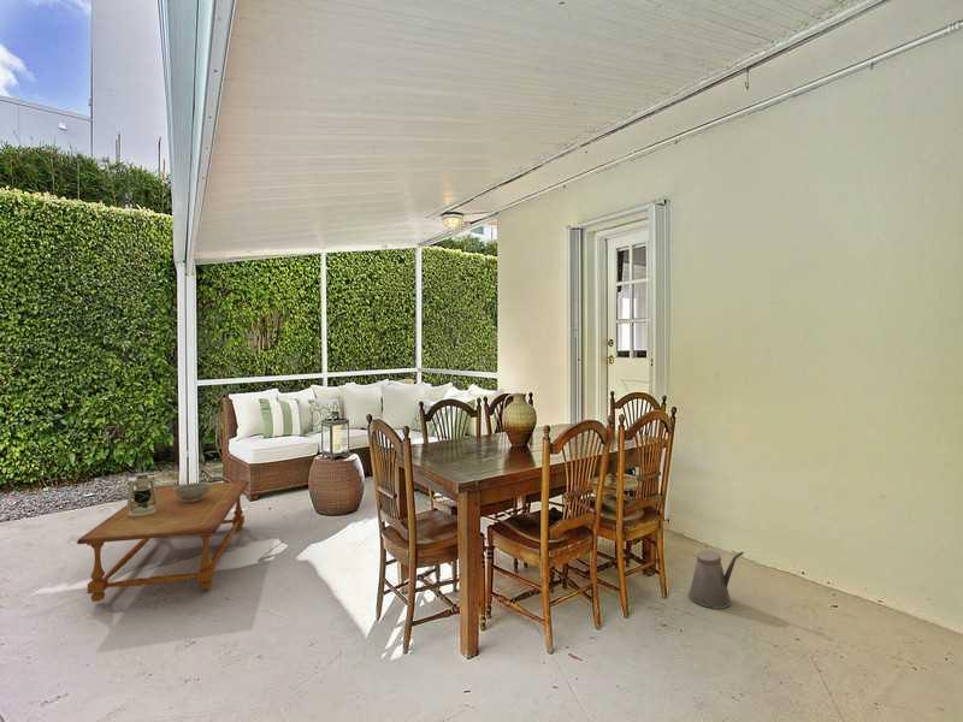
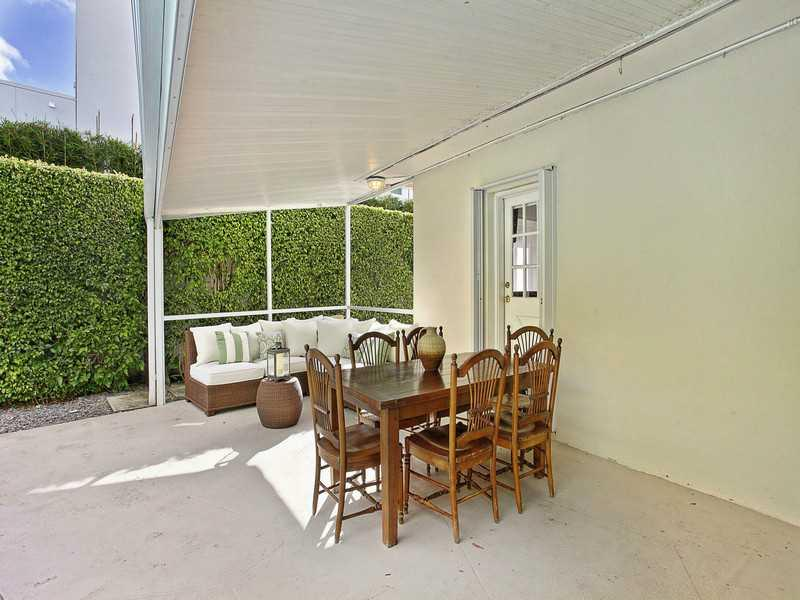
- coffee table [76,480,250,603]
- decorative bowl [173,481,212,502]
- watering can [687,549,744,610]
- lantern [126,463,158,516]
